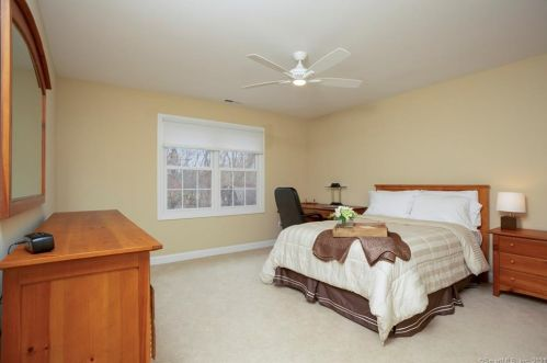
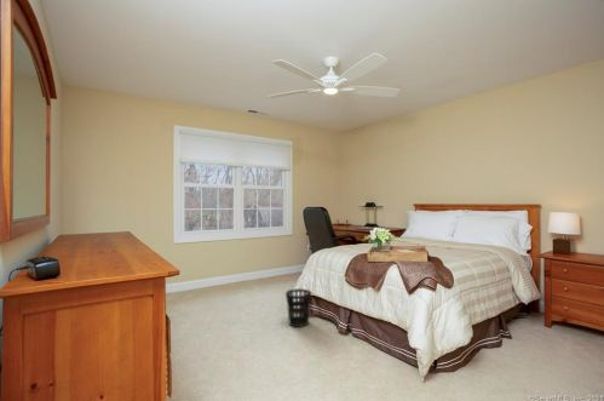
+ wastebasket [284,287,312,328]
